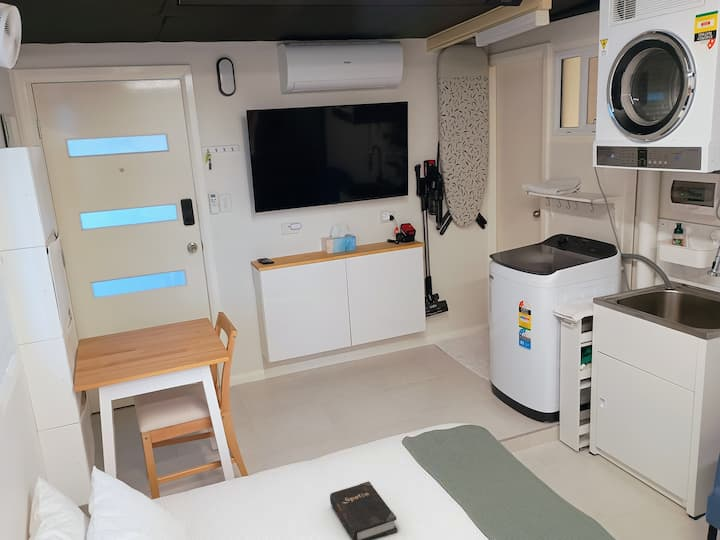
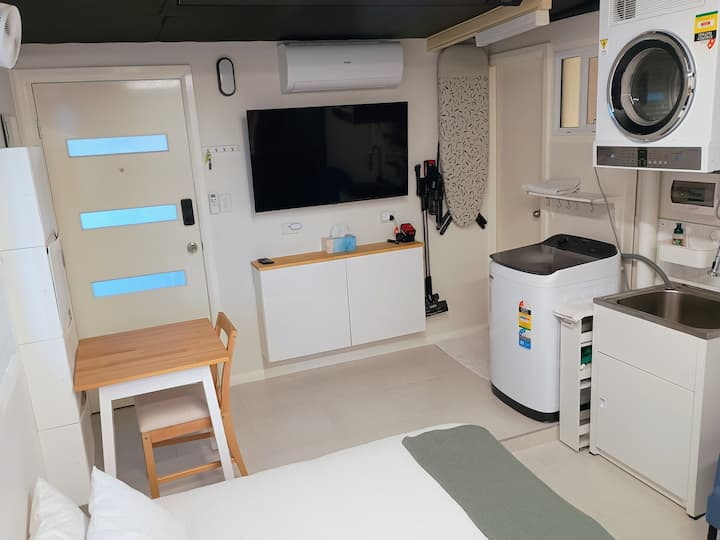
- hardback book [329,480,398,540]
